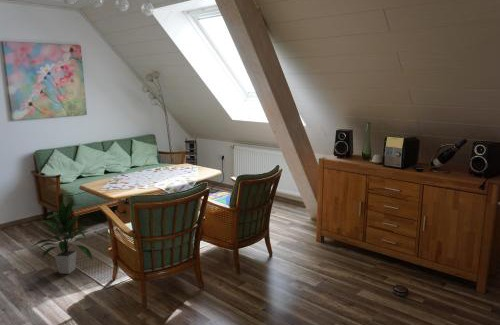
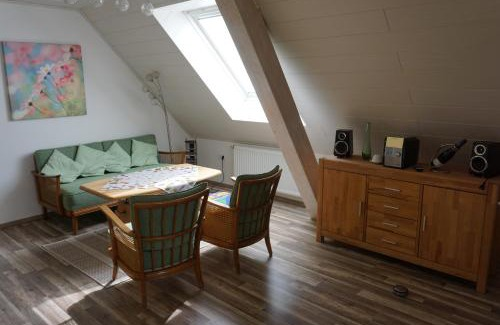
- indoor plant [32,198,93,275]
